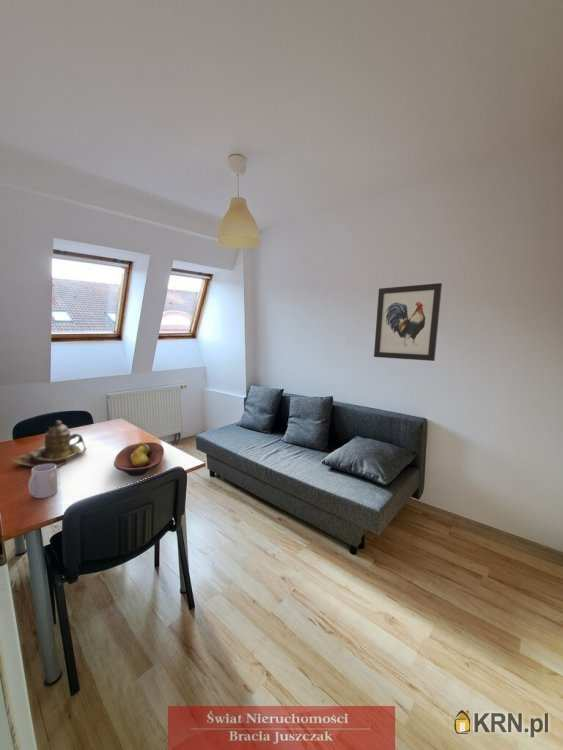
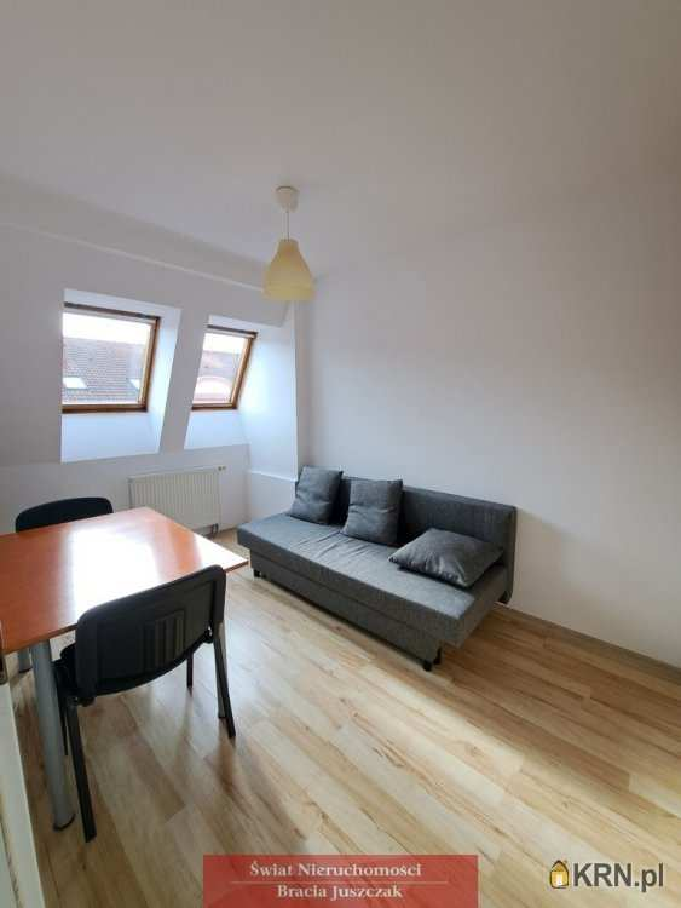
- teapot [9,420,88,468]
- wall art [373,282,443,362]
- mug [27,464,59,499]
- fruit bowl [113,441,165,477]
